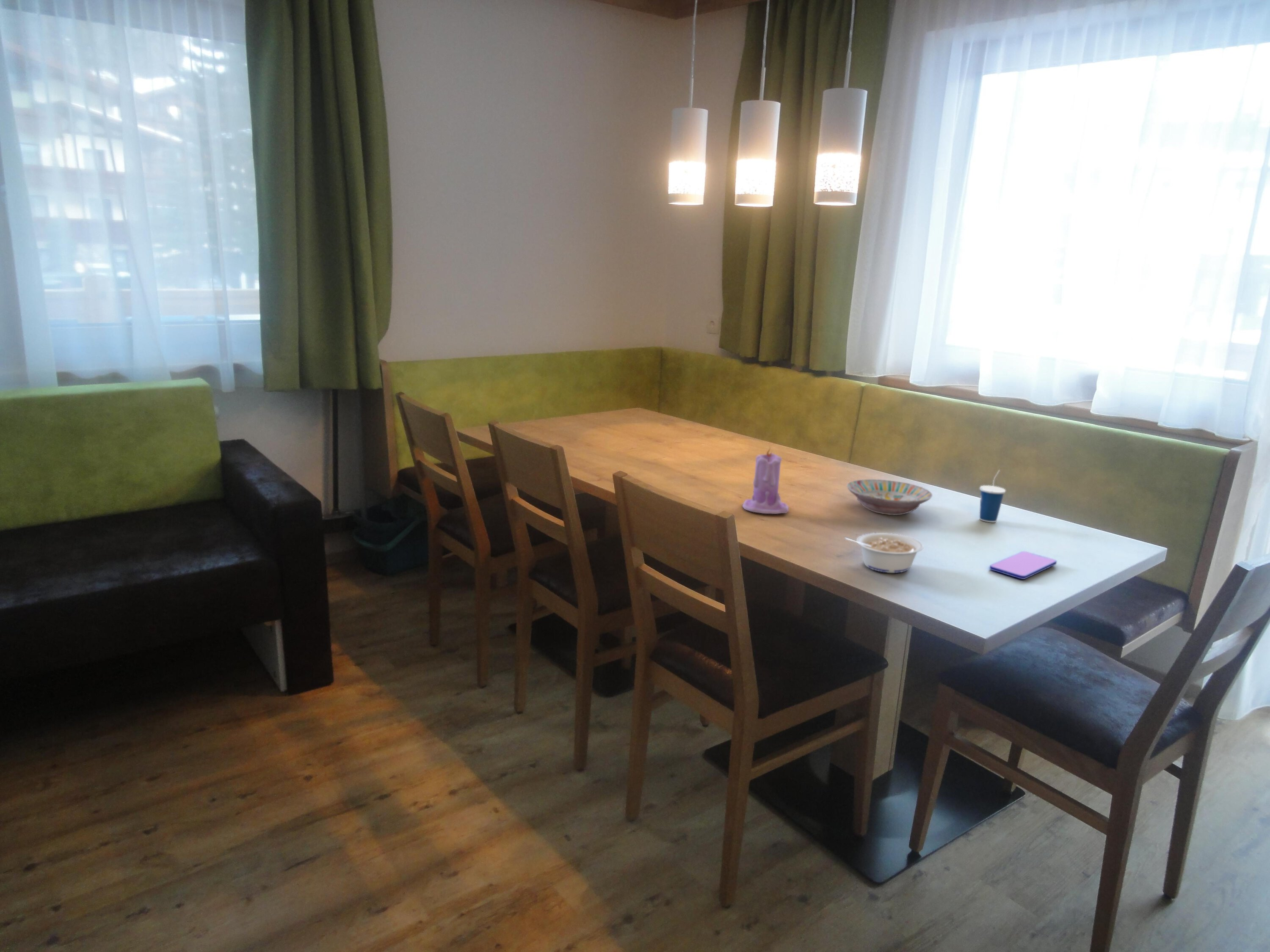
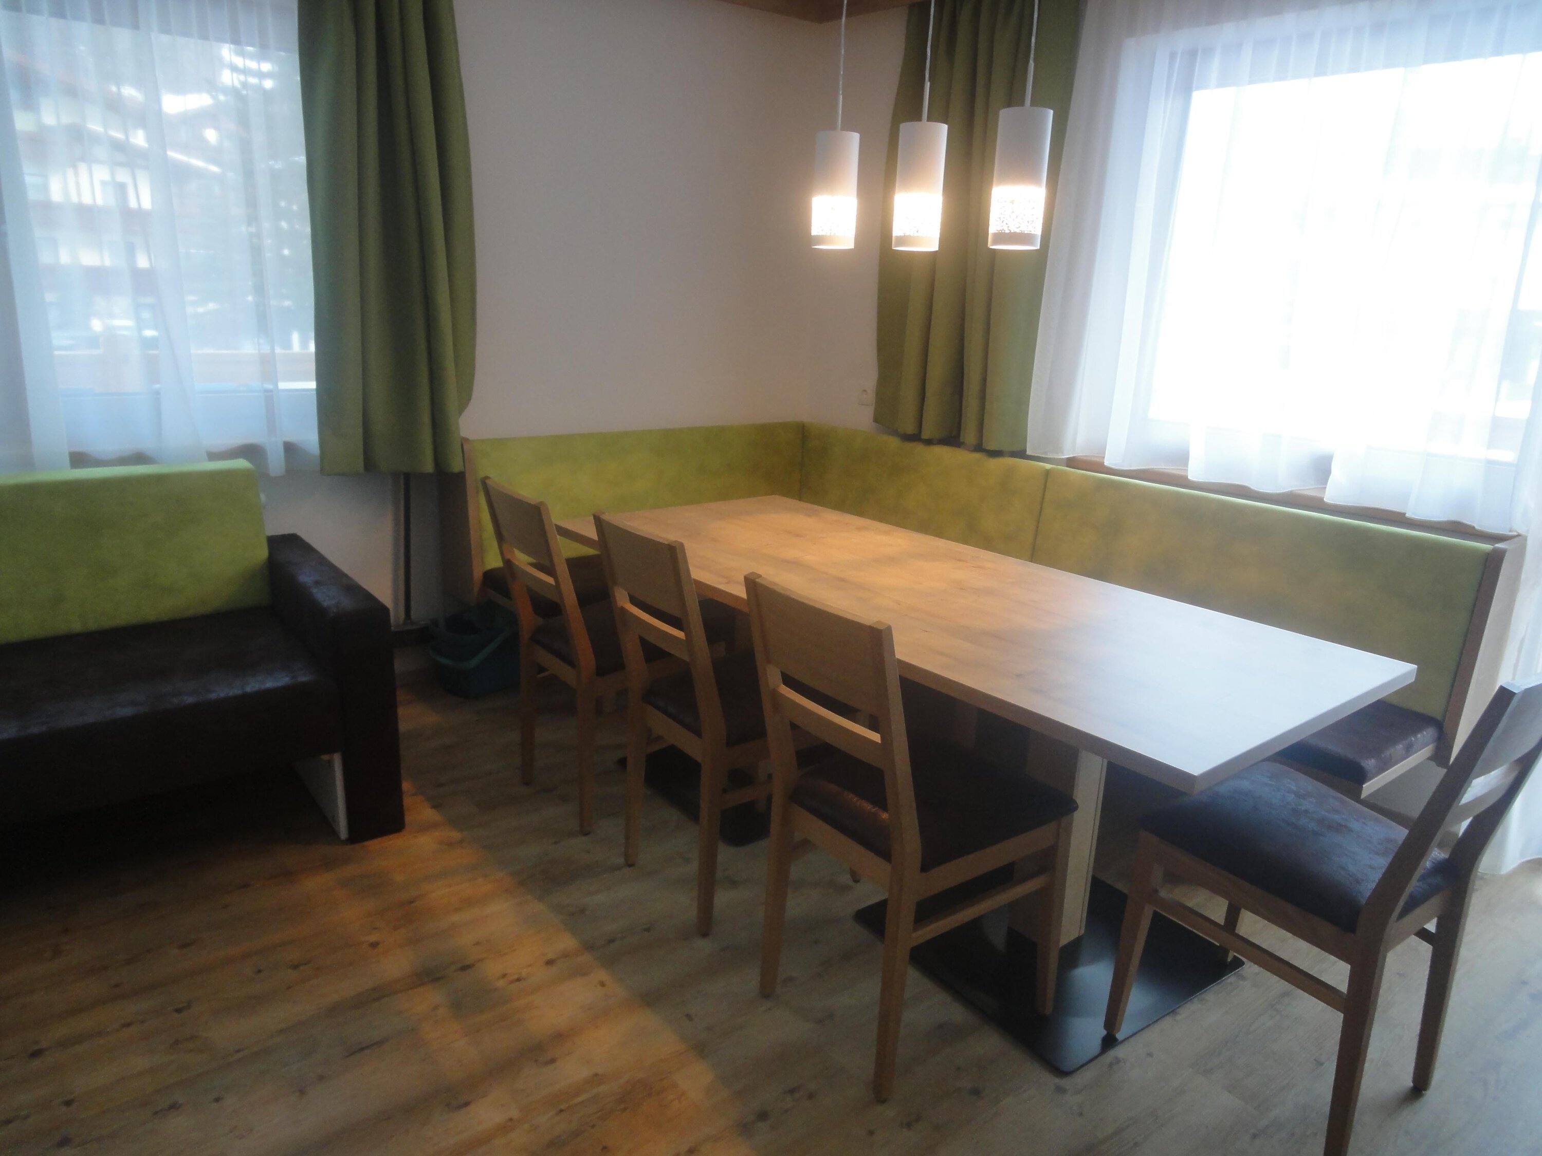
- smartphone [989,551,1057,580]
- cup [979,470,1006,523]
- candle [742,446,789,515]
- legume [844,532,924,573]
- bowl [846,479,933,515]
